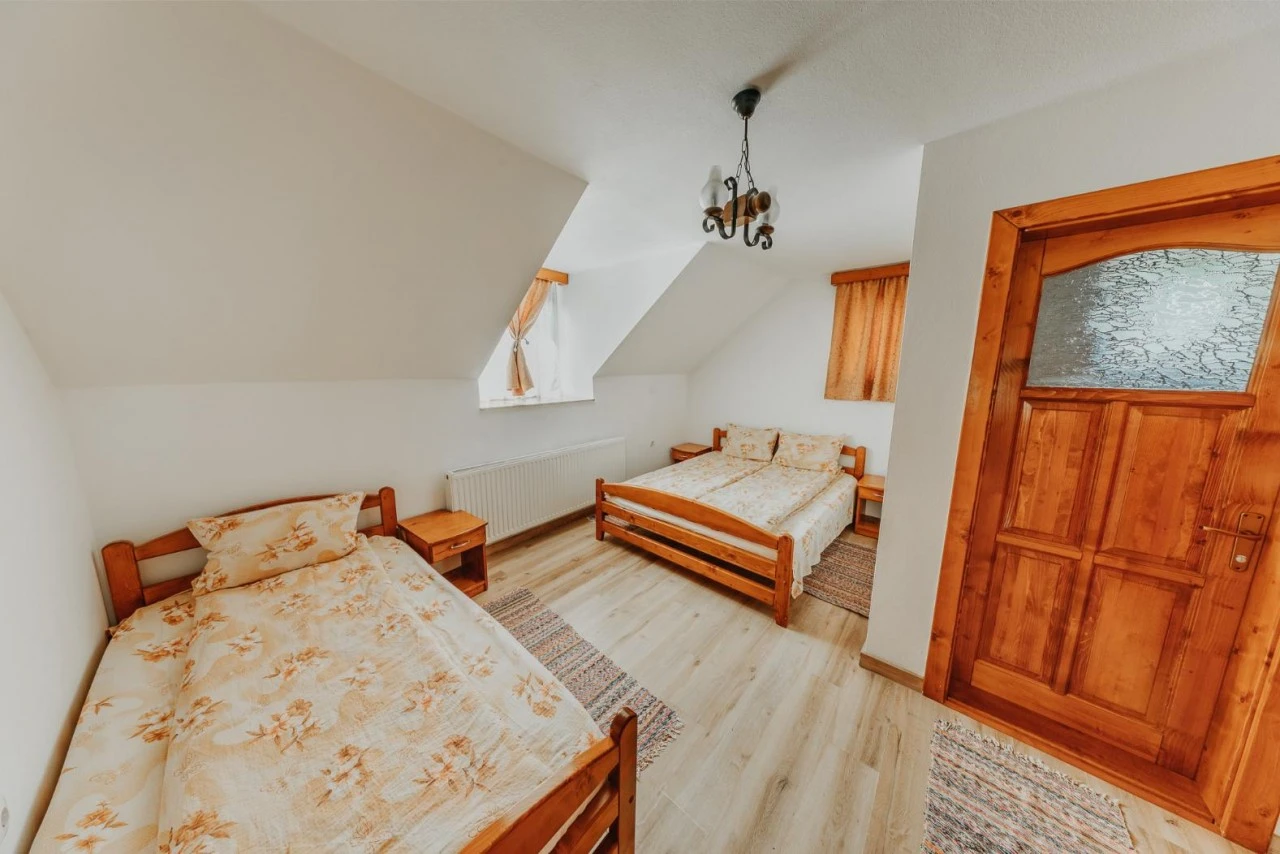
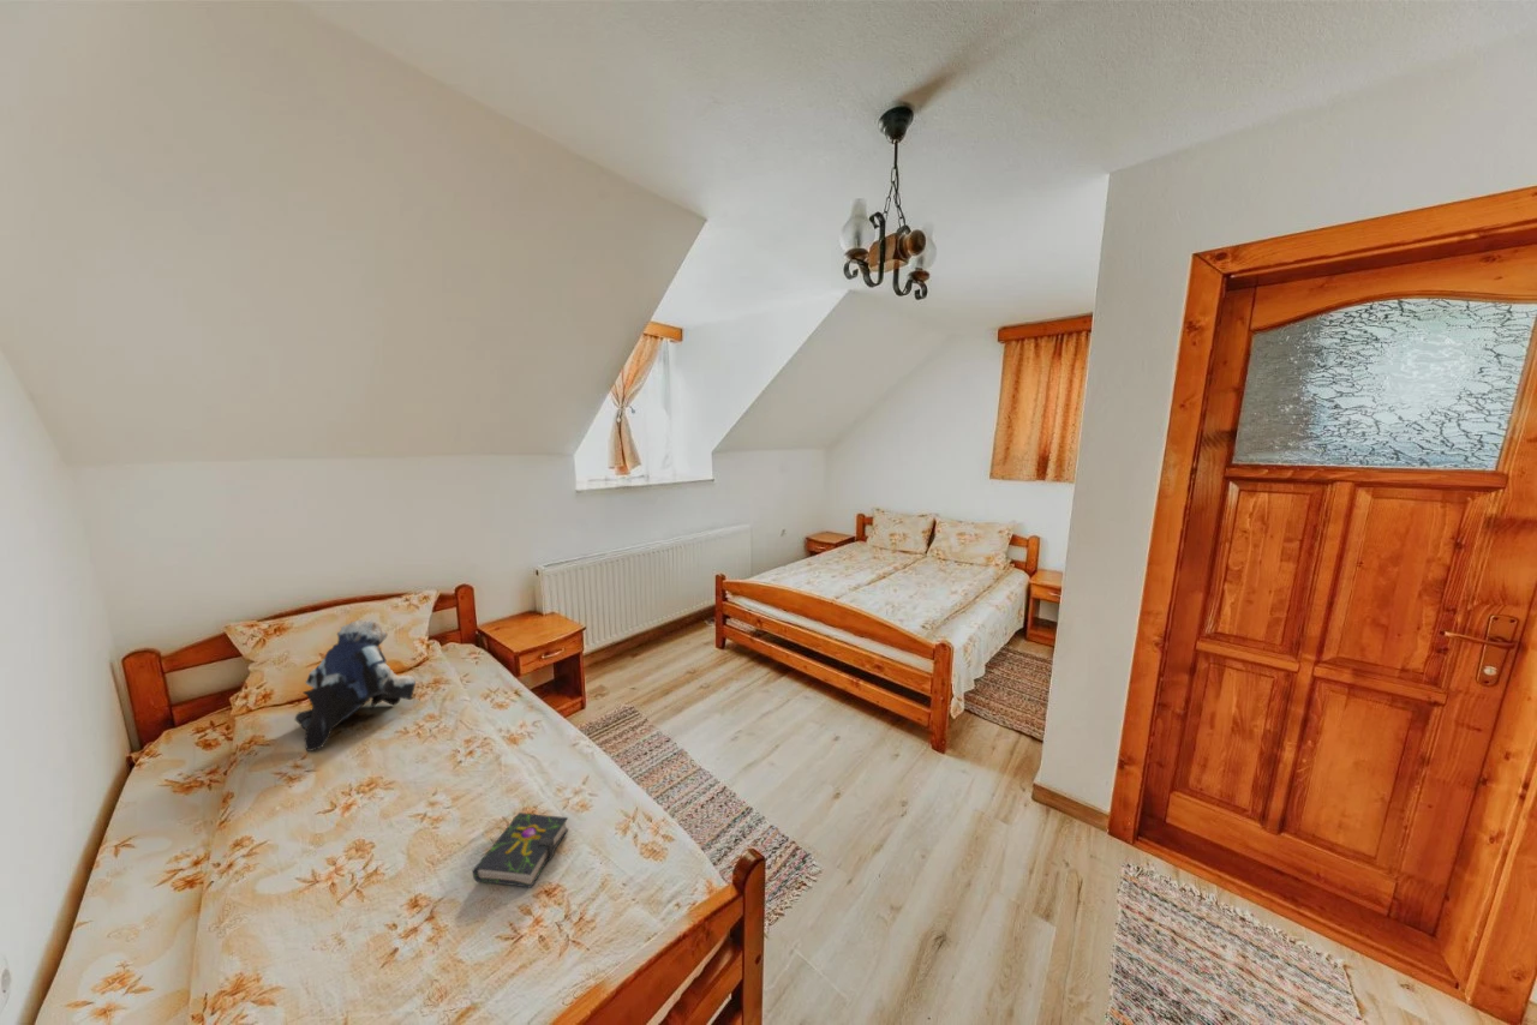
+ teddy bear [294,618,417,753]
+ book [472,811,569,889]
